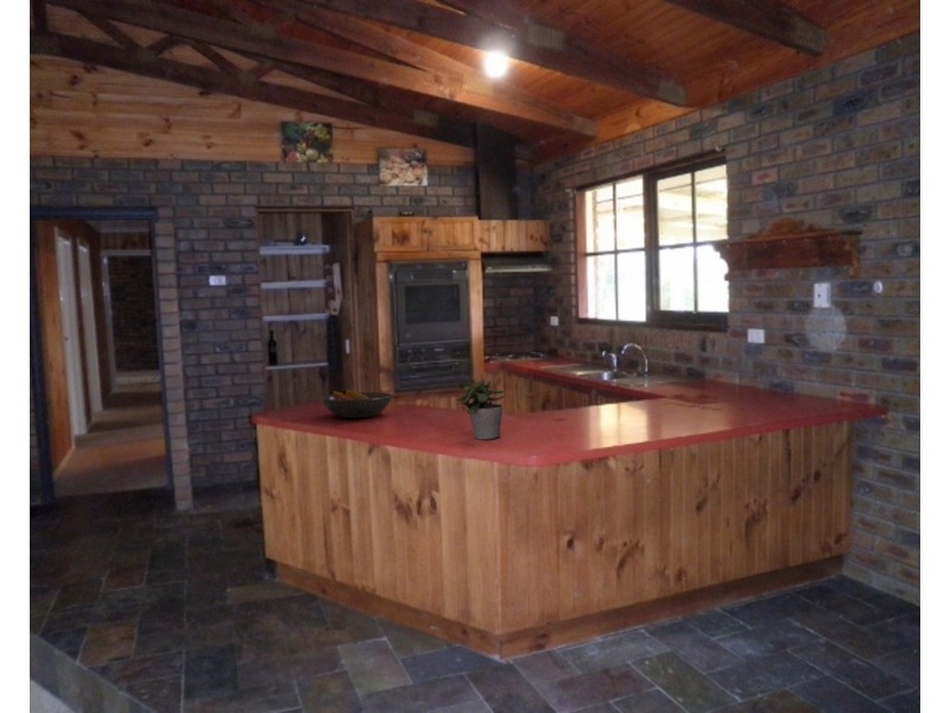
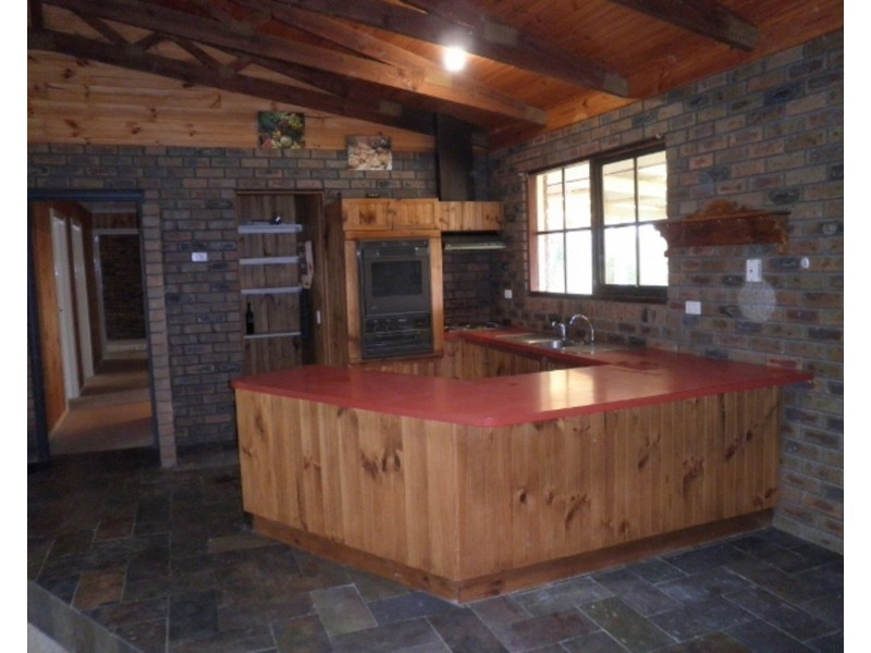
- potted plant [457,377,505,441]
- fruit bowl [319,389,394,419]
